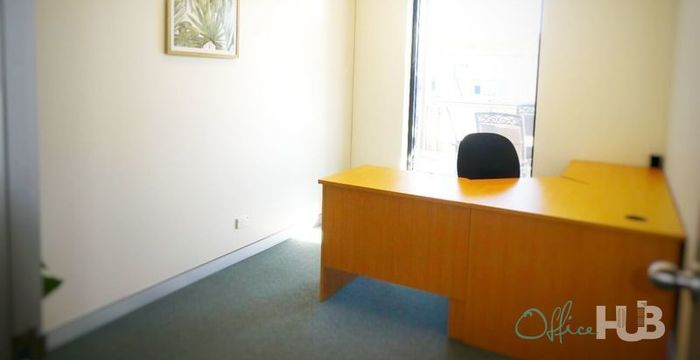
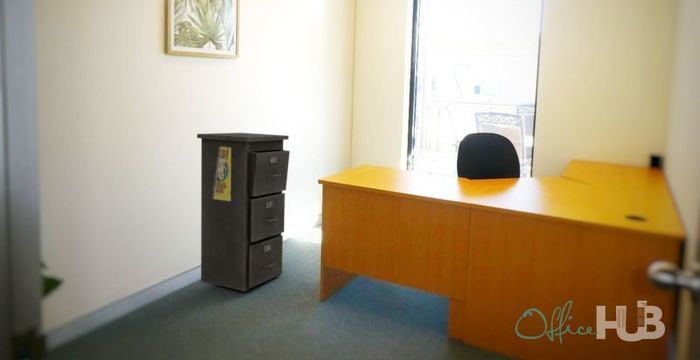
+ filing cabinet [196,132,291,292]
